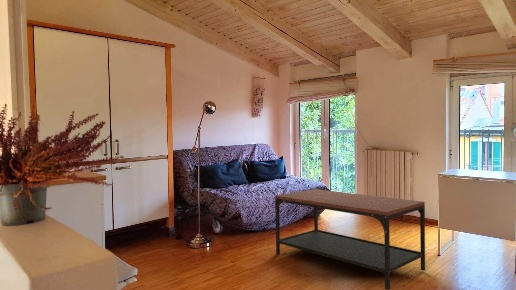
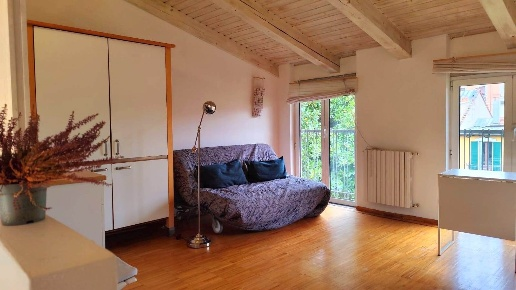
- coffee table [274,188,426,290]
